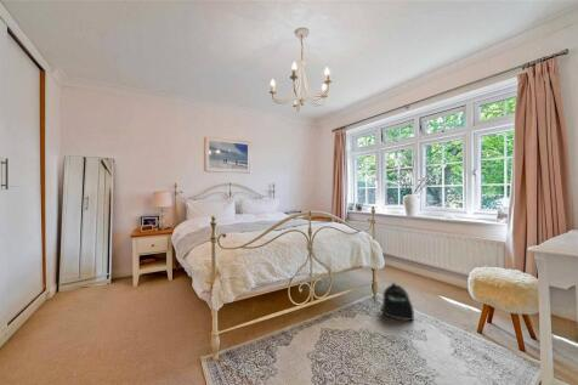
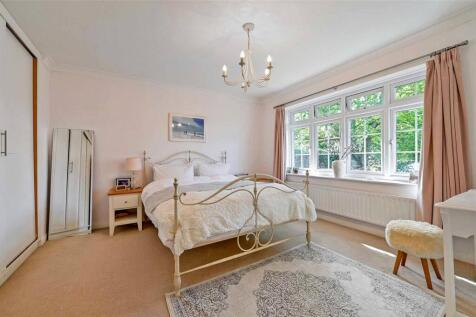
- backpack [380,282,415,322]
